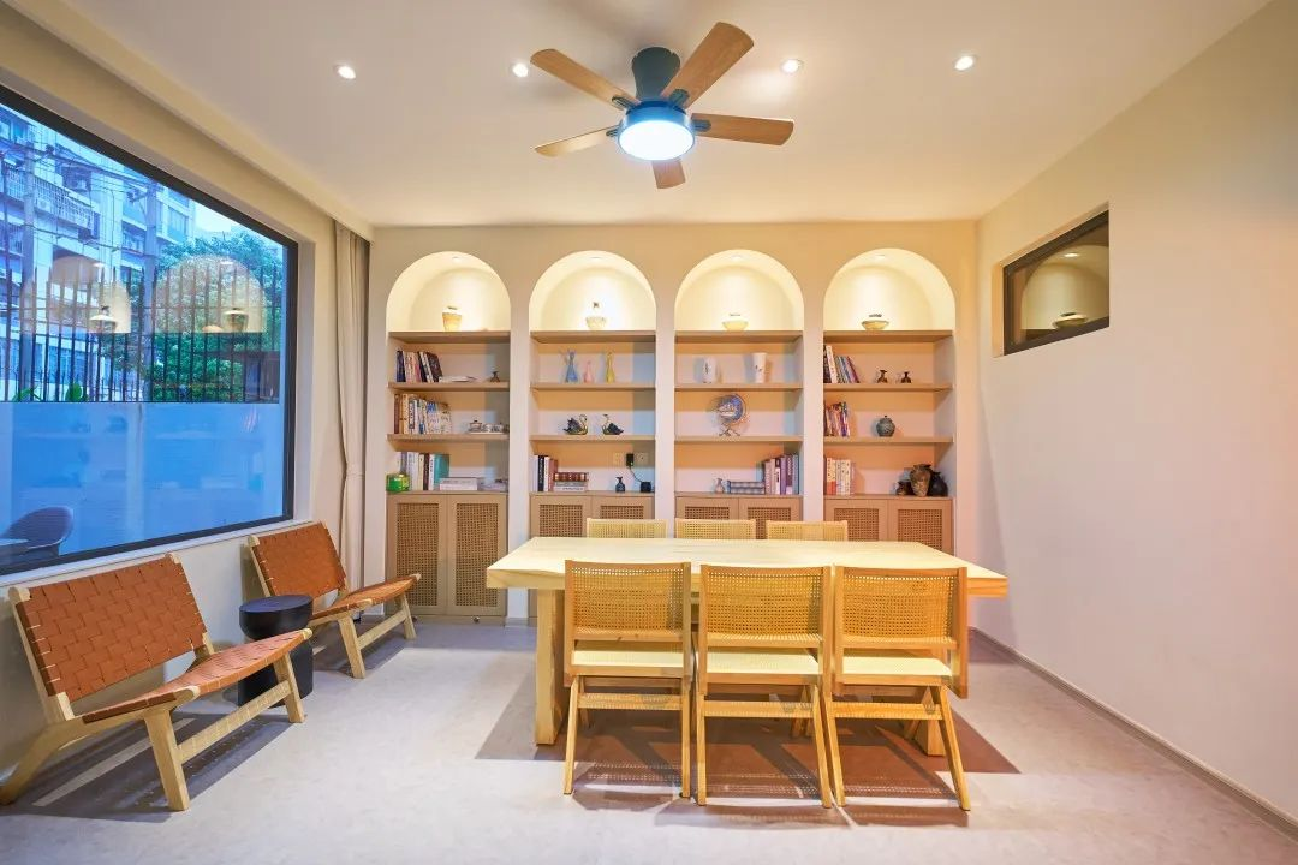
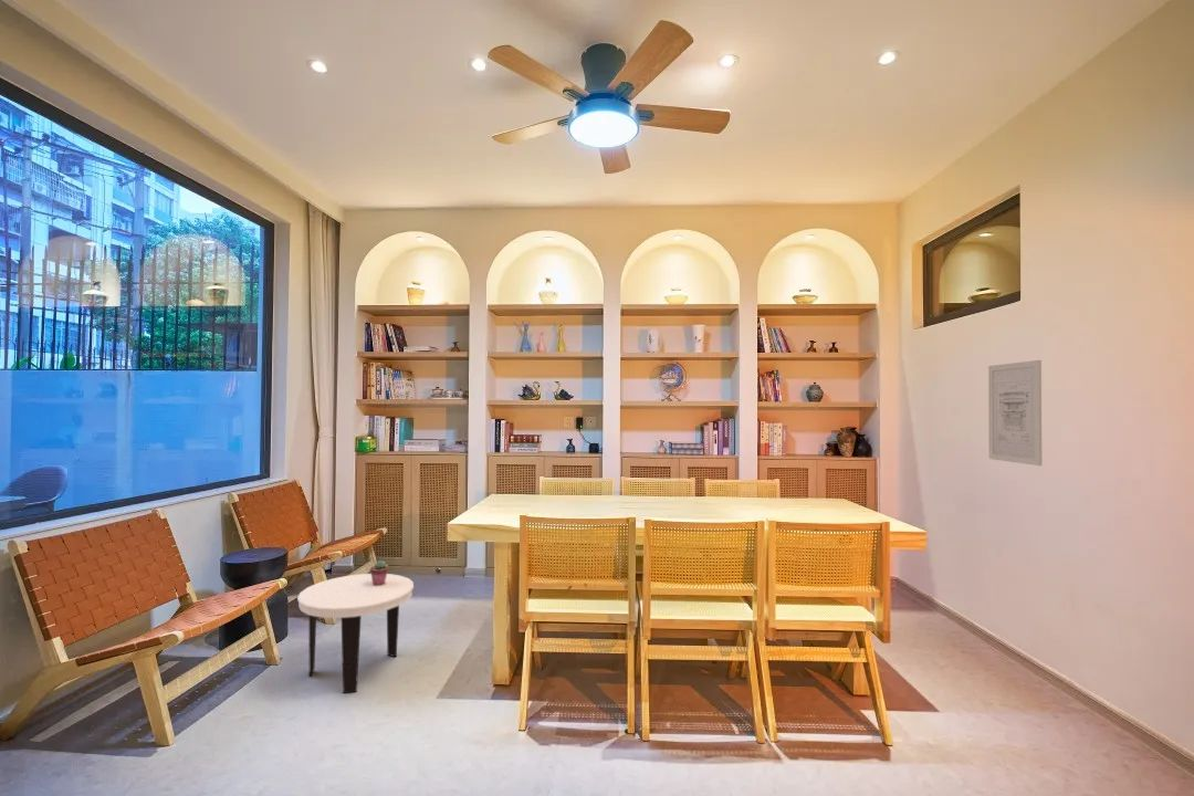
+ side table [296,573,415,694]
+ wall art [987,359,1043,467]
+ potted succulent [368,559,390,586]
